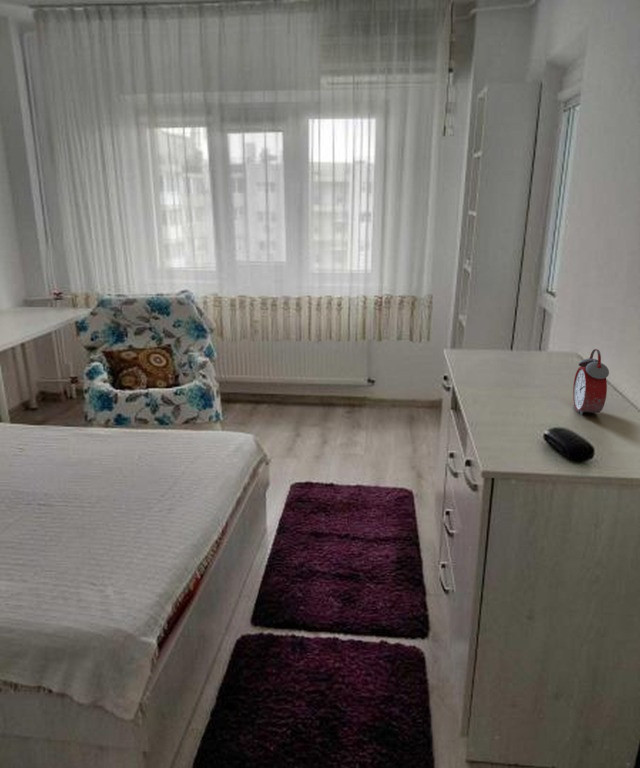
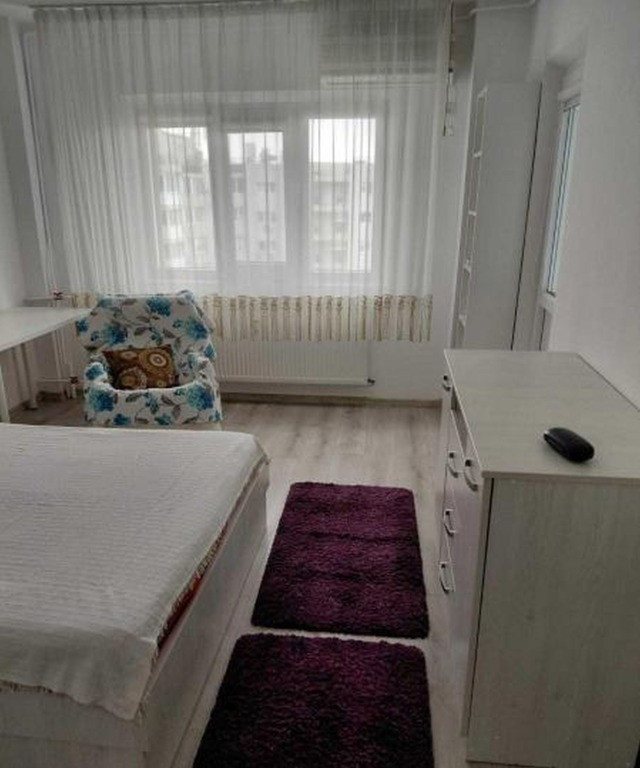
- alarm clock [572,348,610,417]
